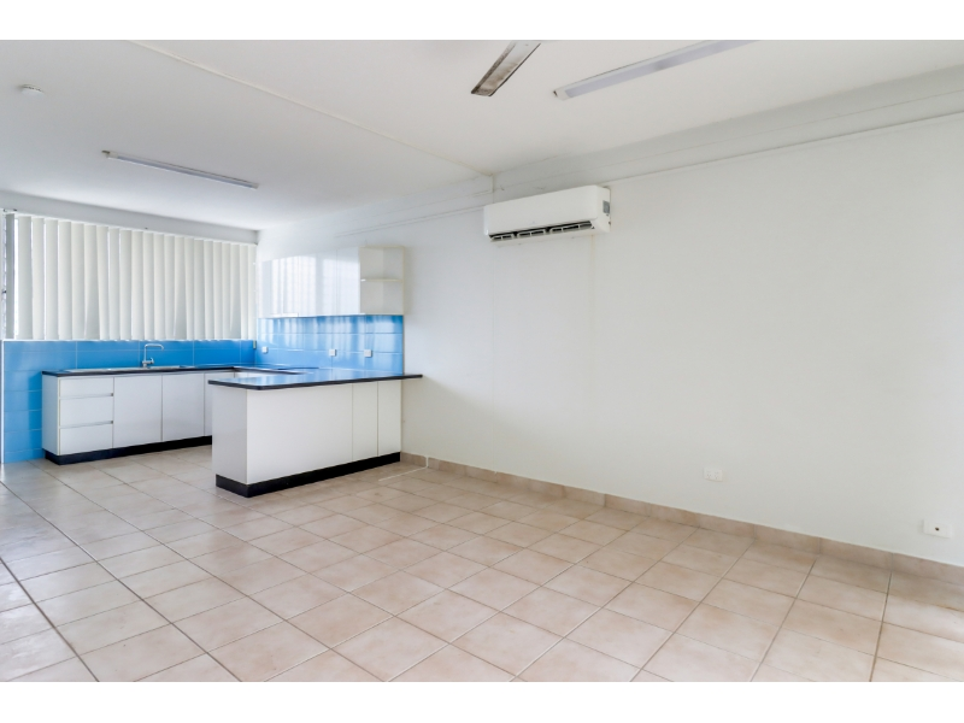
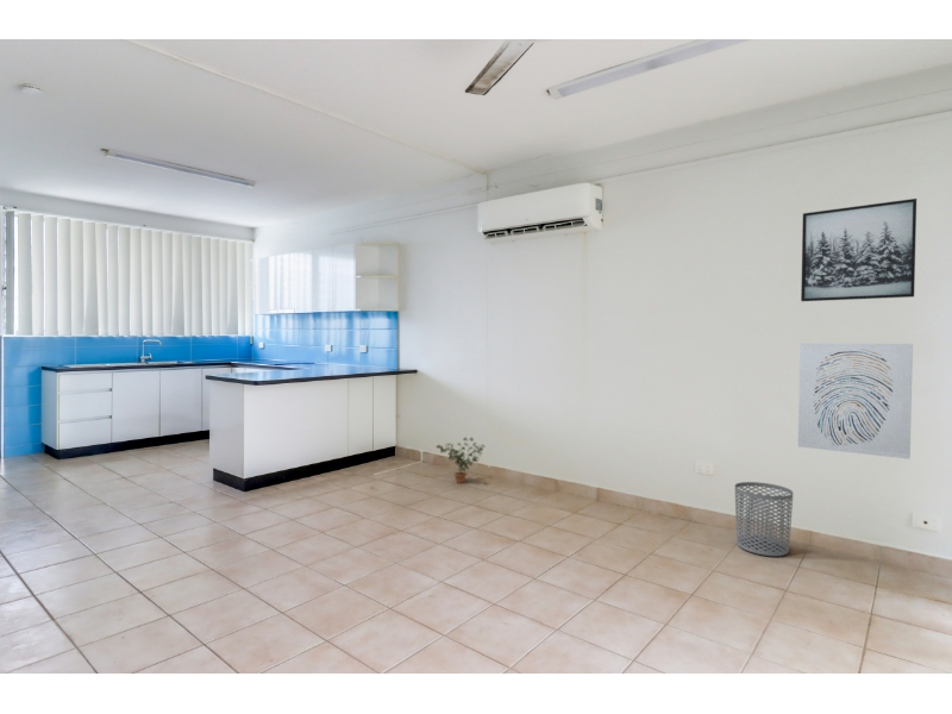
+ wall art [800,198,917,302]
+ potted plant [434,436,486,484]
+ wall art [797,343,914,461]
+ waste bin [734,481,794,557]
